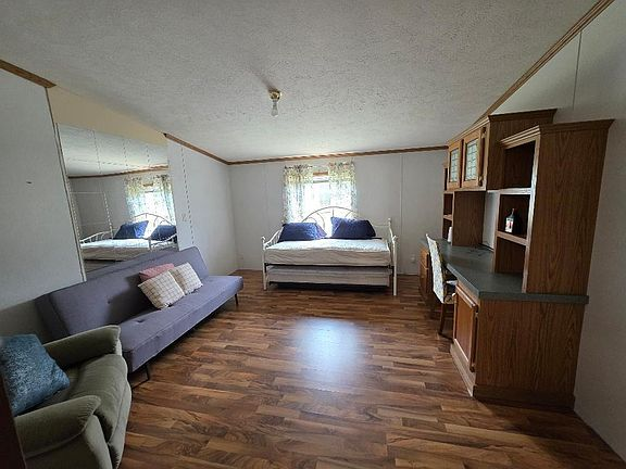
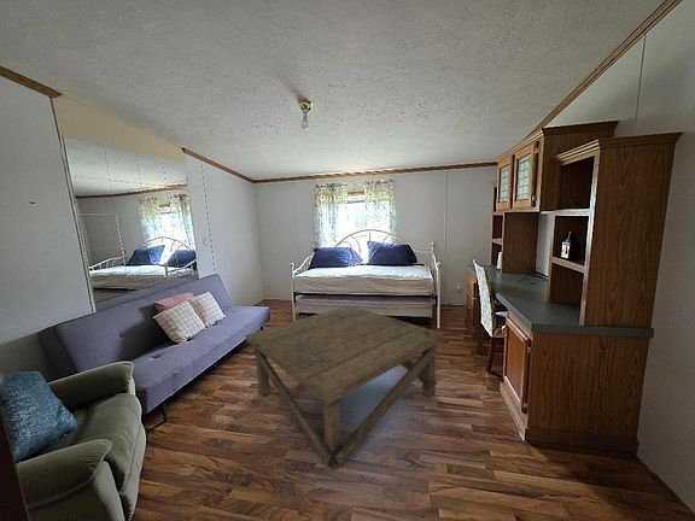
+ coffee table [245,304,445,472]
